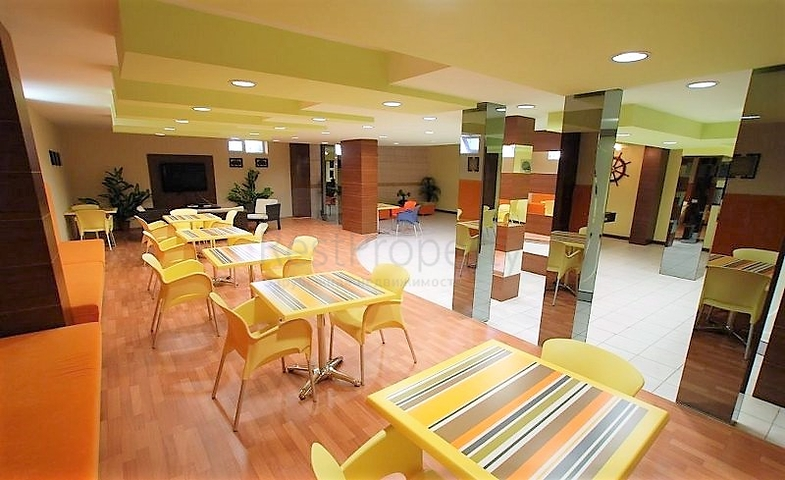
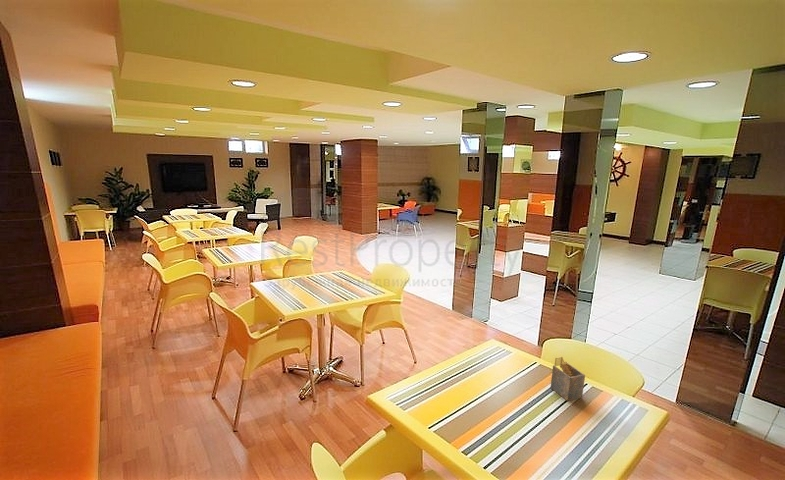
+ napkin holder [550,356,586,402]
